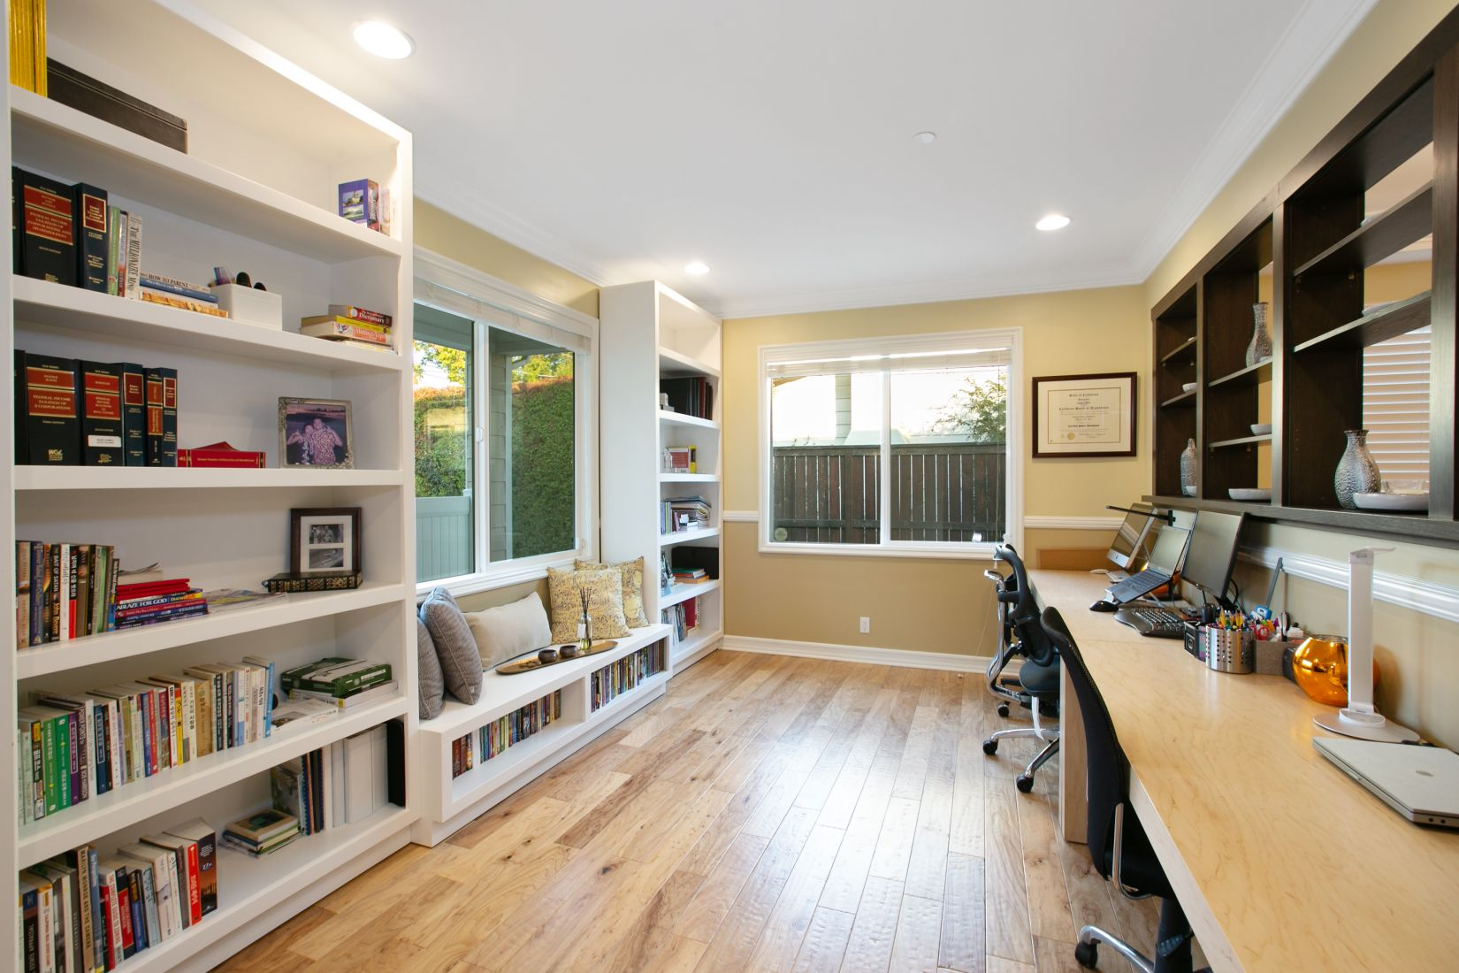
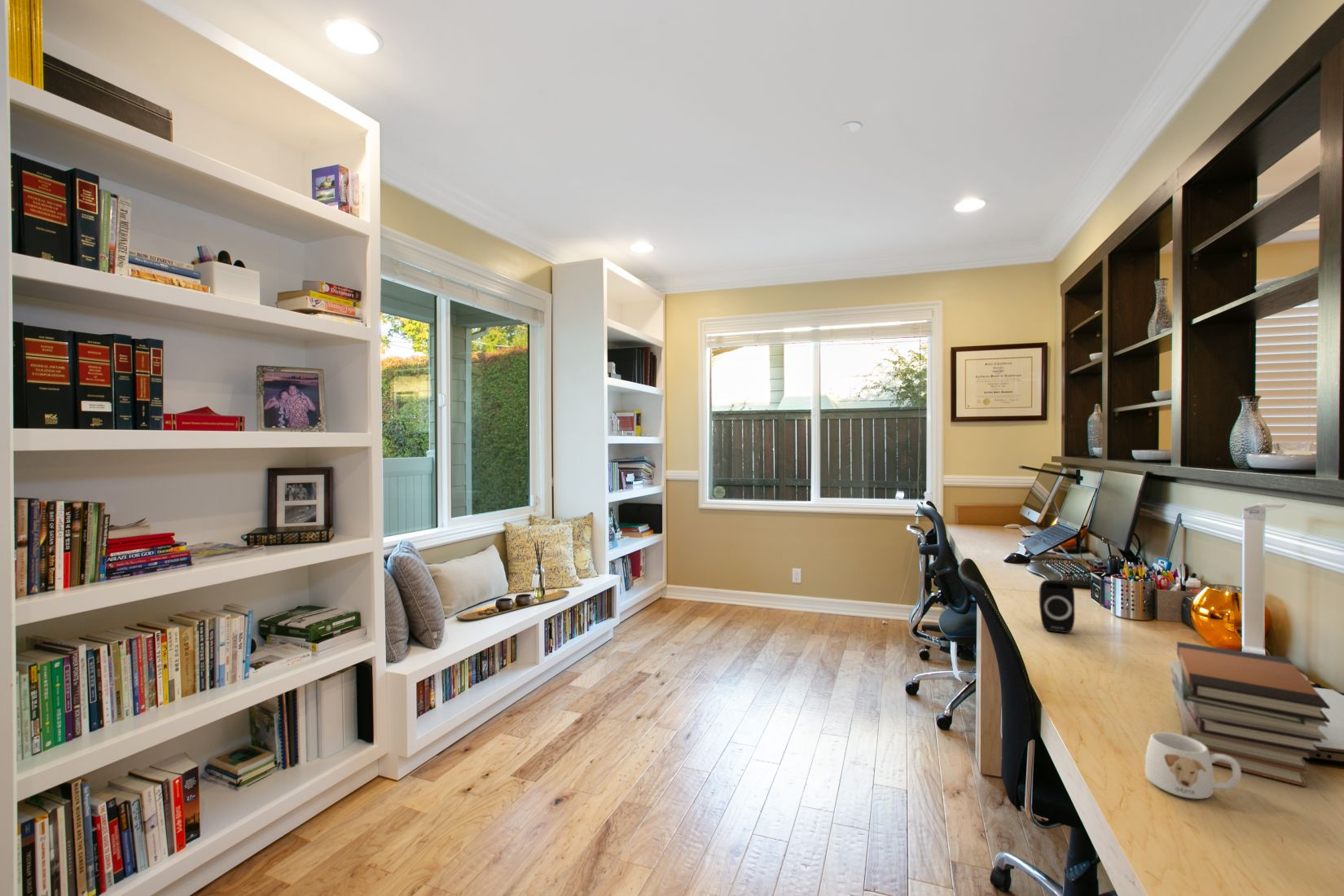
+ speaker [1039,579,1076,634]
+ mug [1144,731,1242,800]
+ book stack [1170,641,1331,788]
